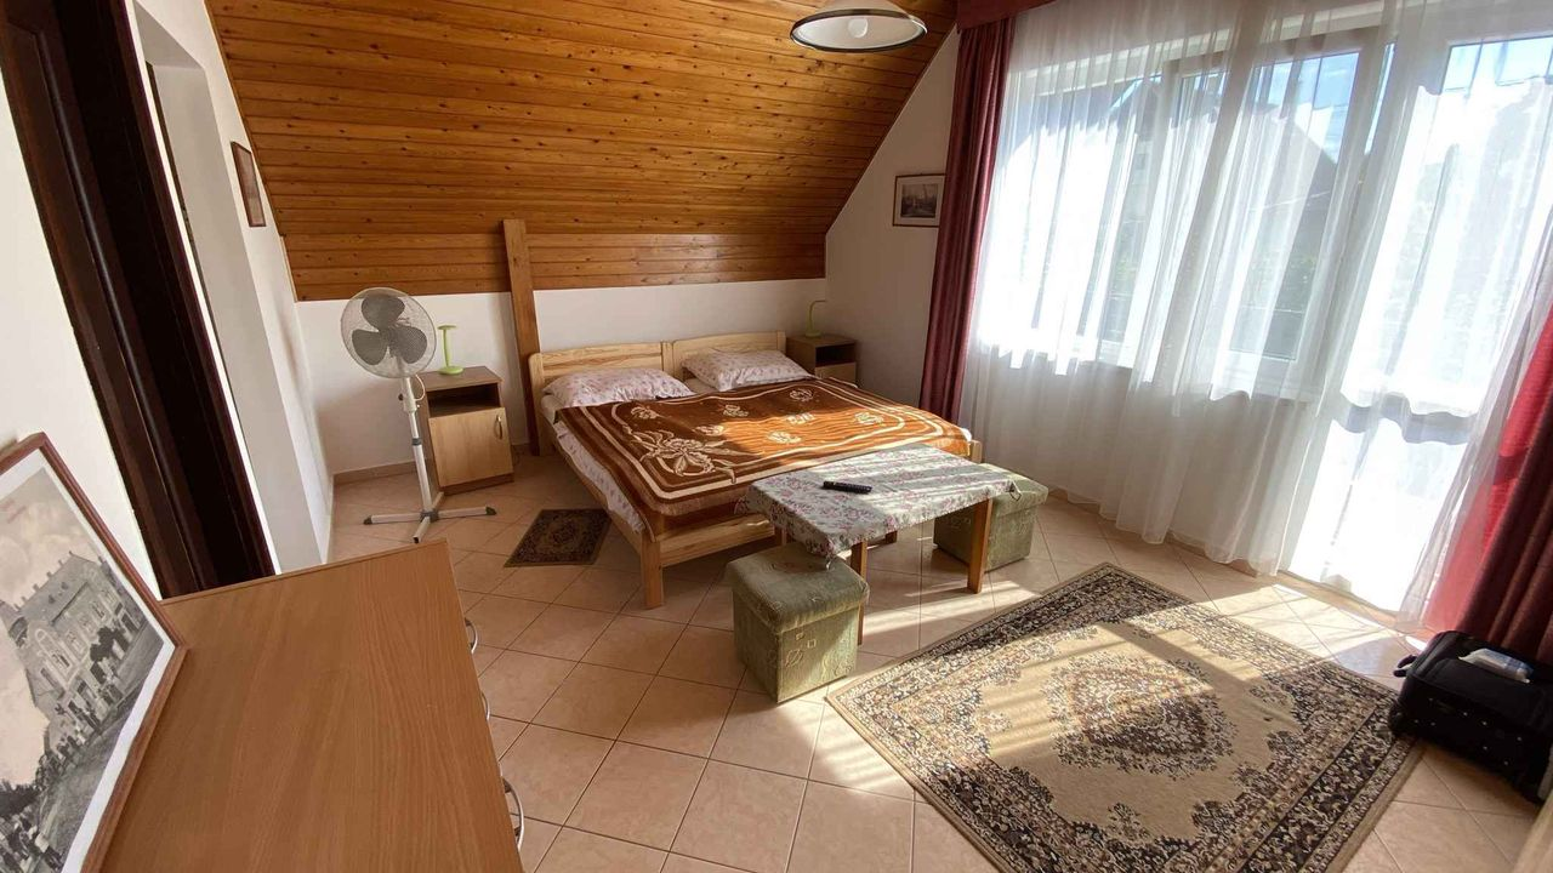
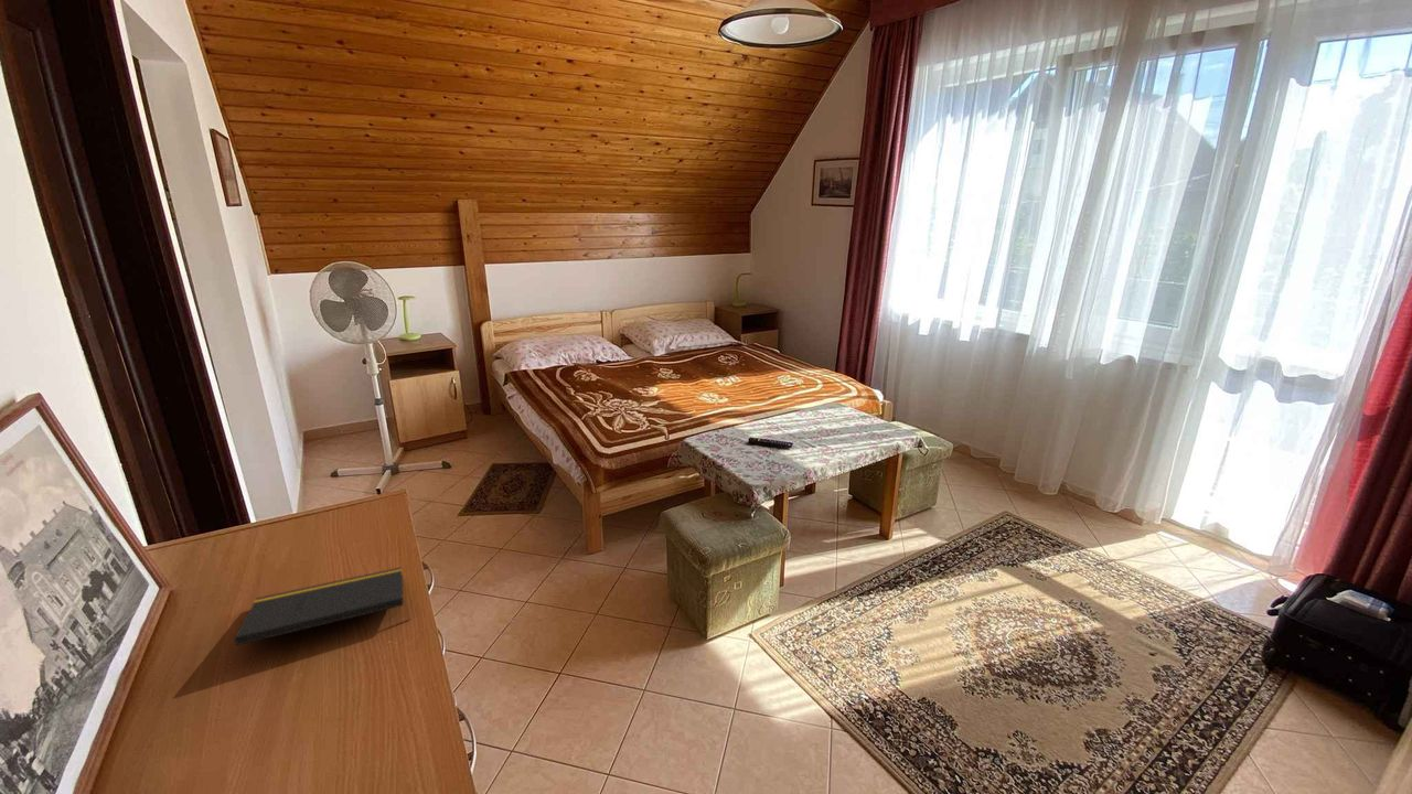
+ notepad [234,566,410,646]
